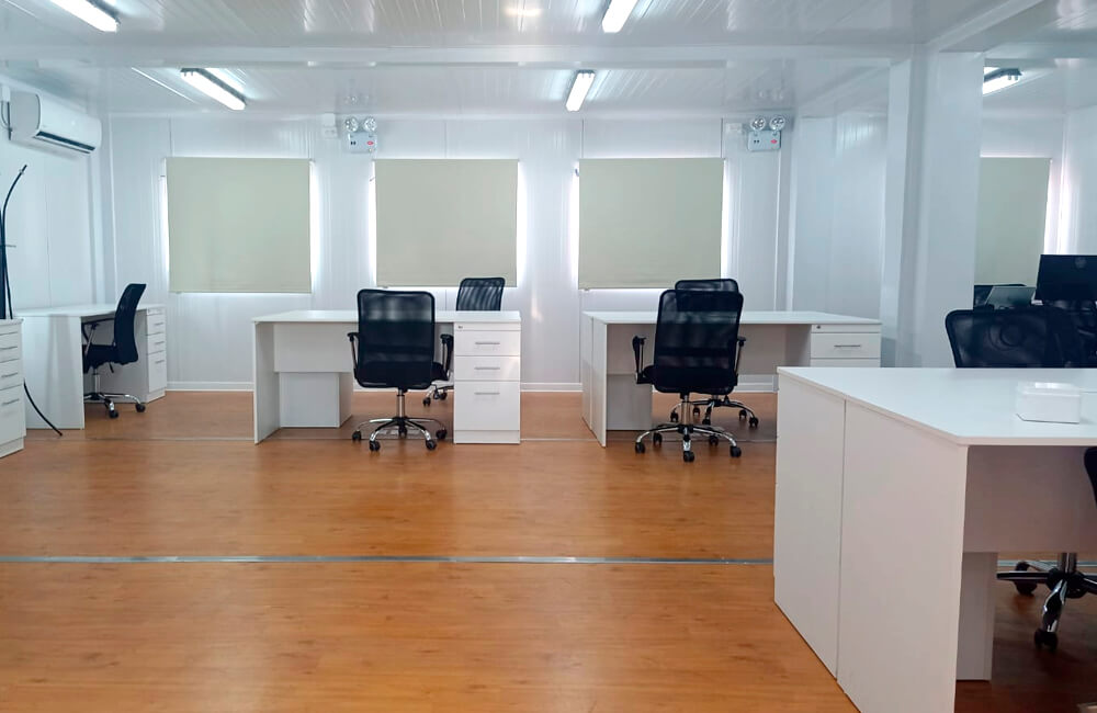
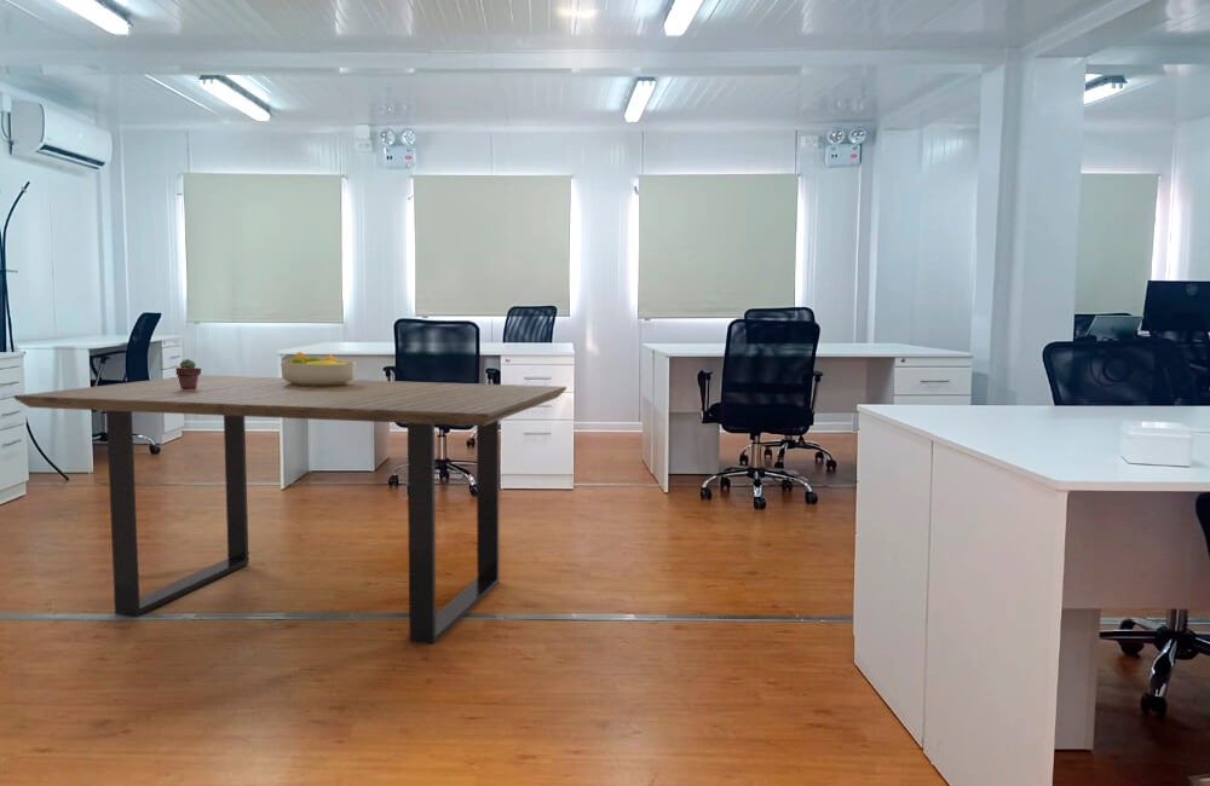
+ fruit bowl [280,351,357,386]
+ dining table [13,374,567,645]
+ potted succulent [174,358,202,389]
